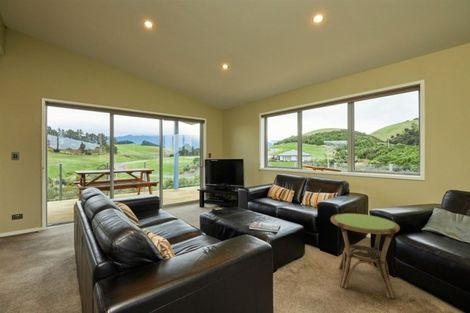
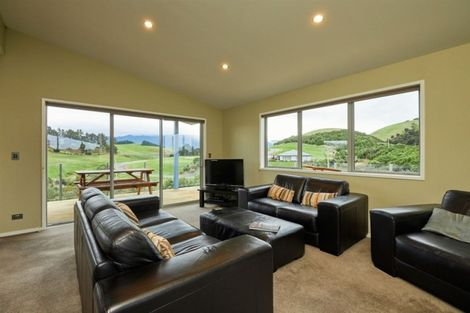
- side table [330,212,401,299]
